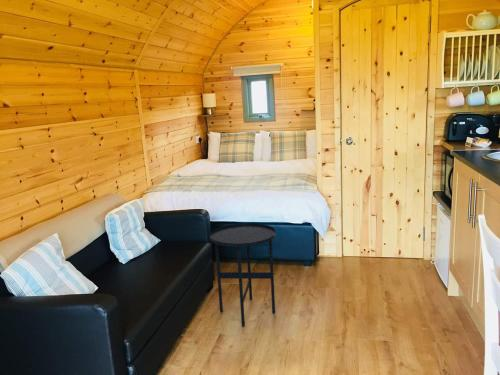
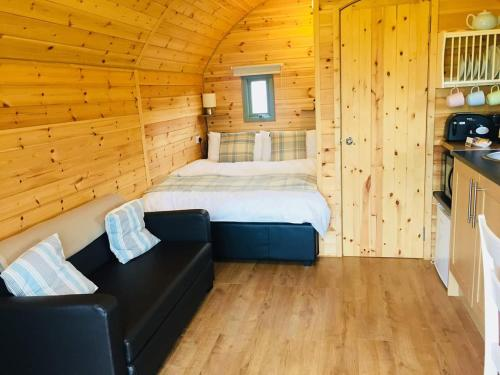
- side table [209,222,277,328]
